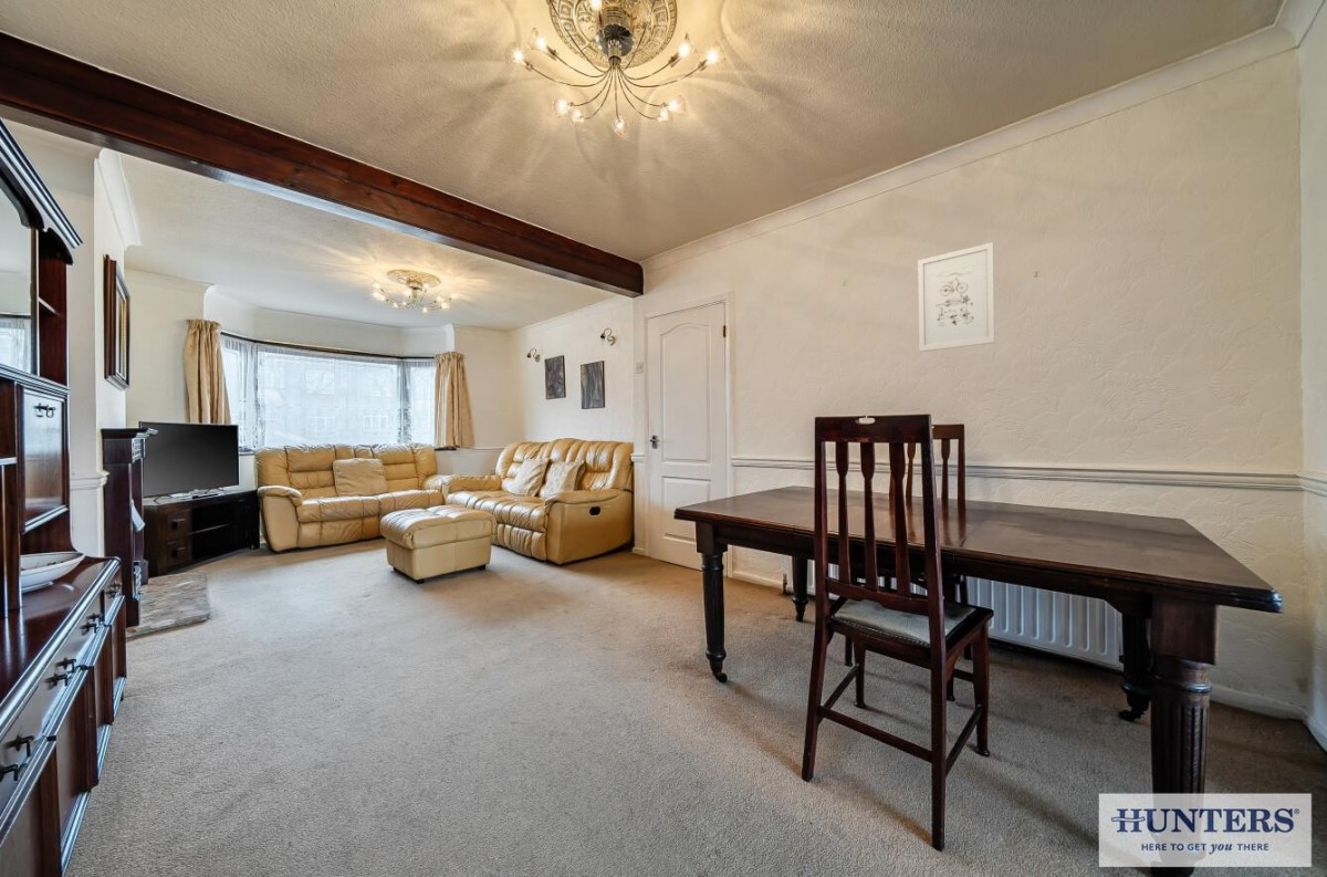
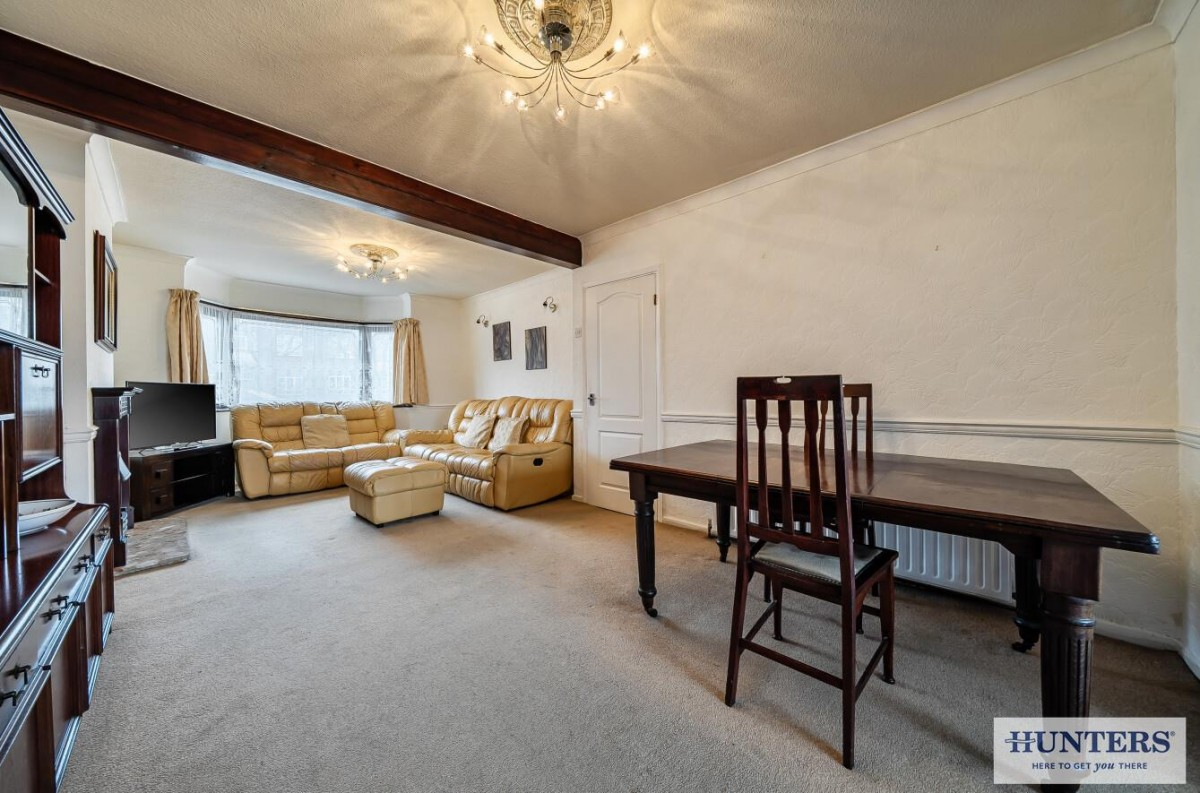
- wall art [917,241,996,353]
